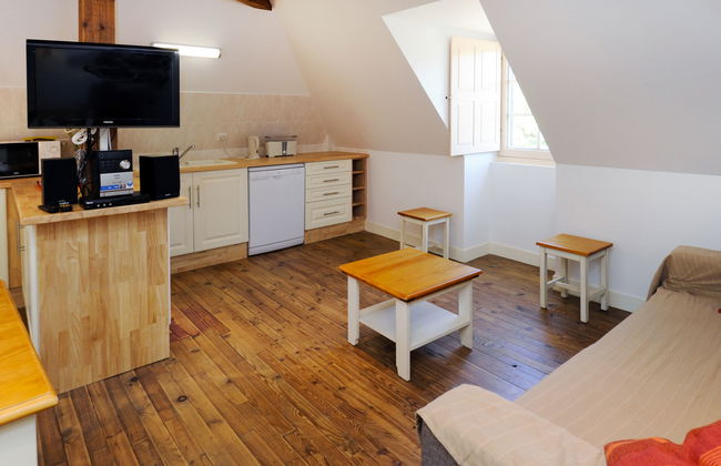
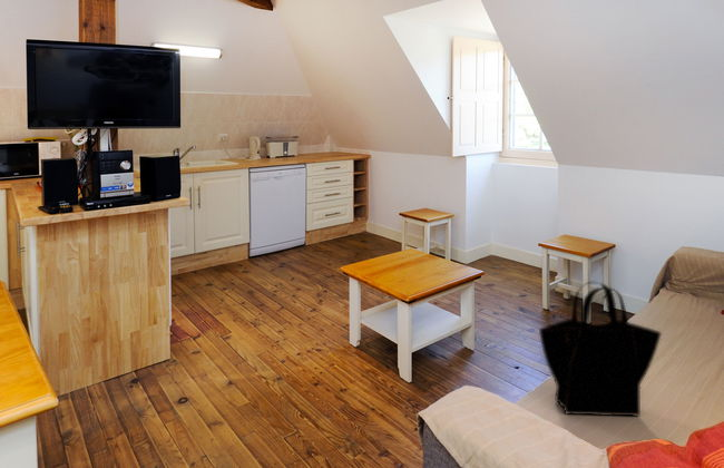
+ tote bag [538,281,663,418]
